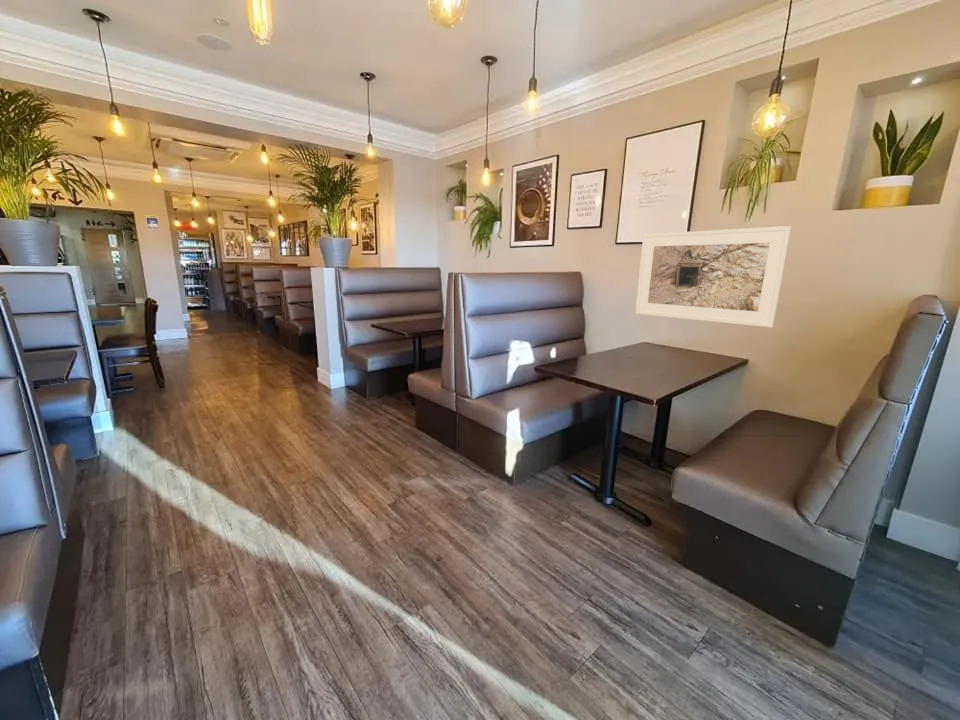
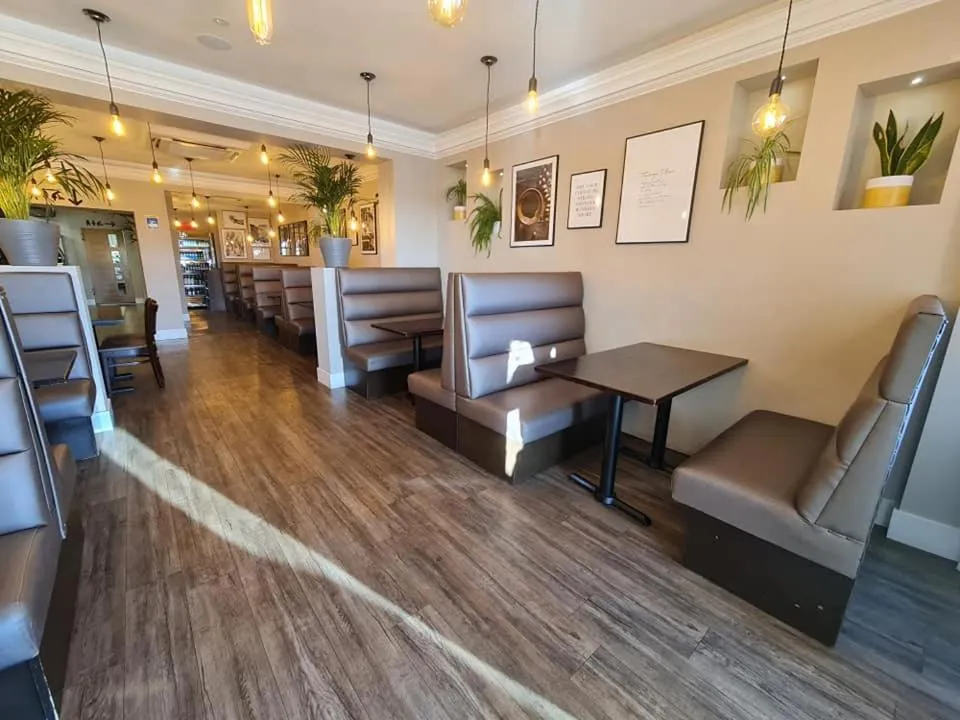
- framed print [634,225,793,328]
